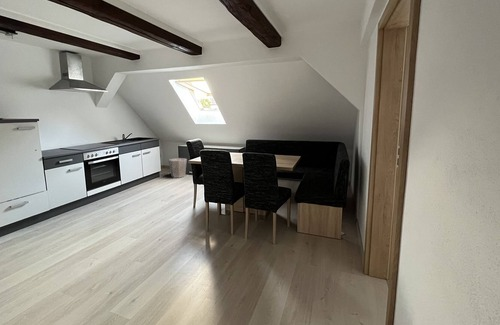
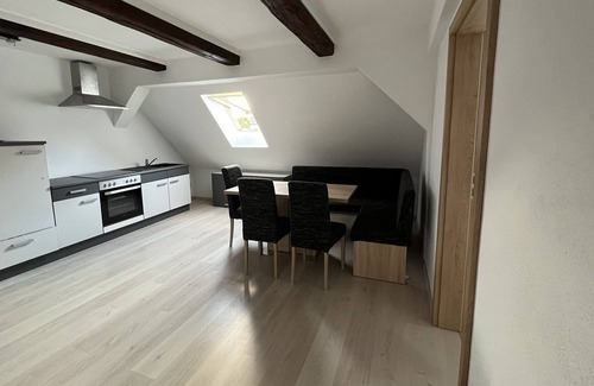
- waste bin [167,157,188,179]
